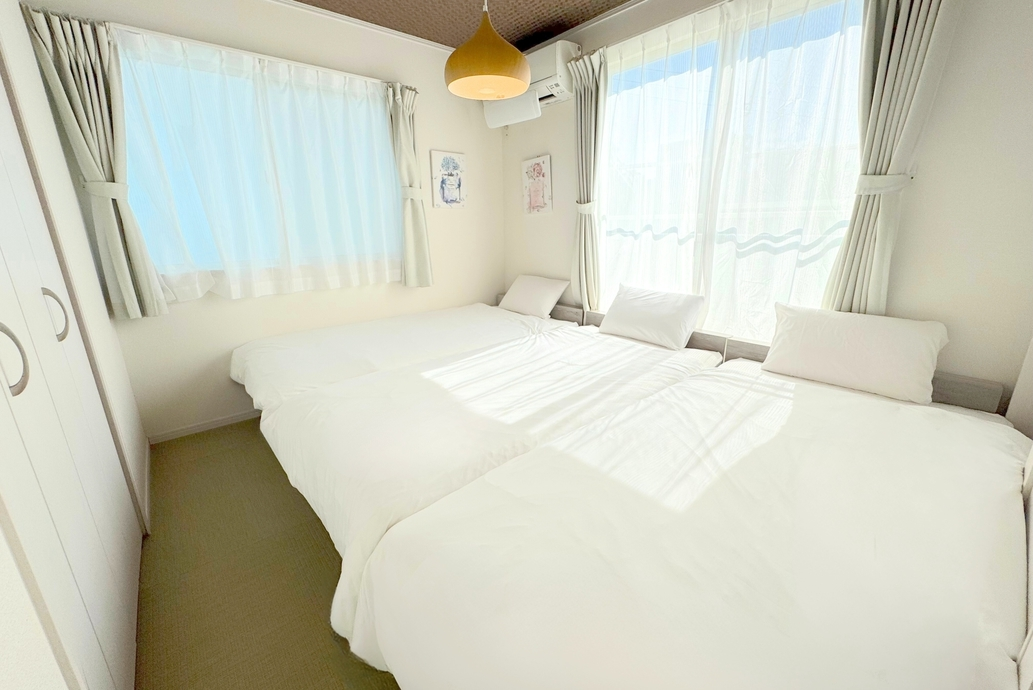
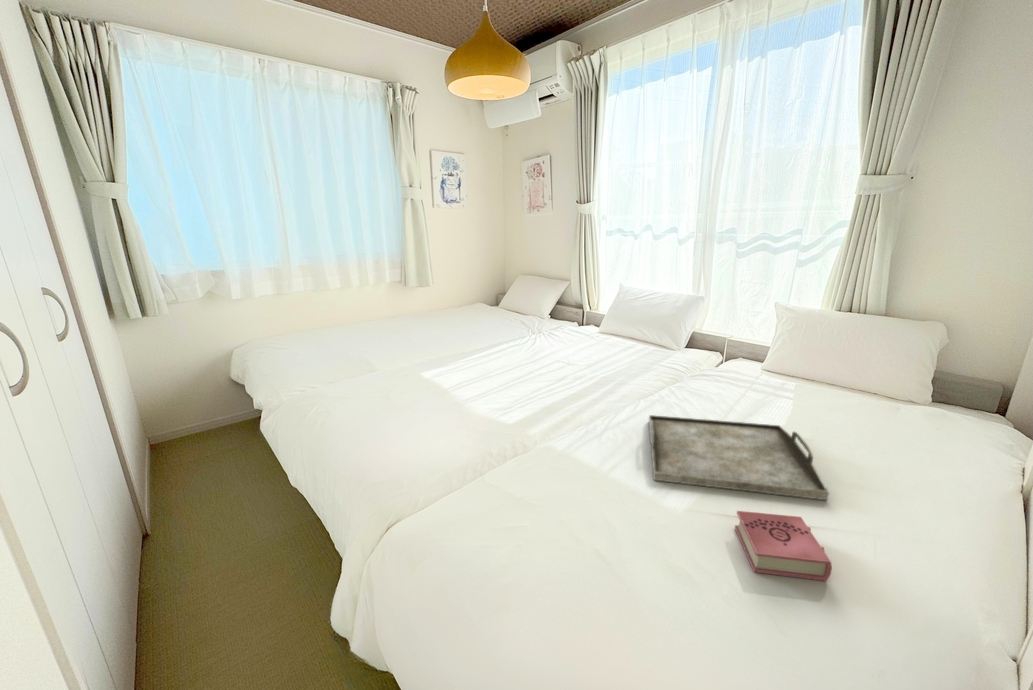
+ book [734,510,833,582]
+ serving tray [648,414,830,501]
